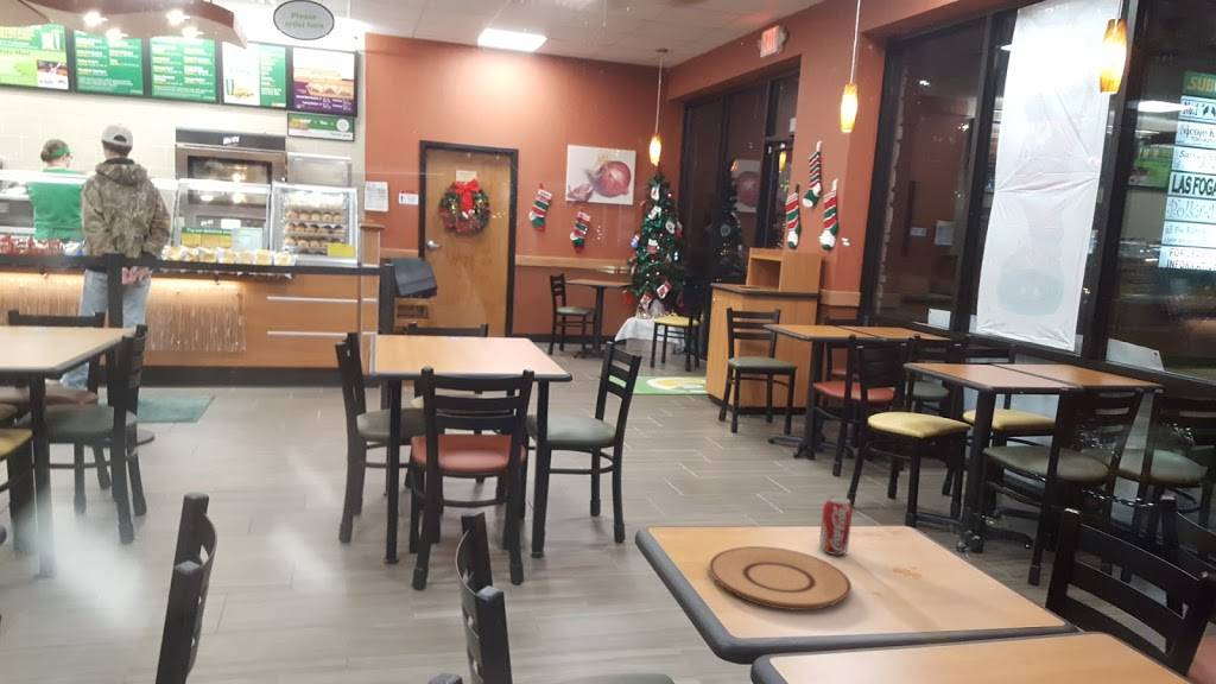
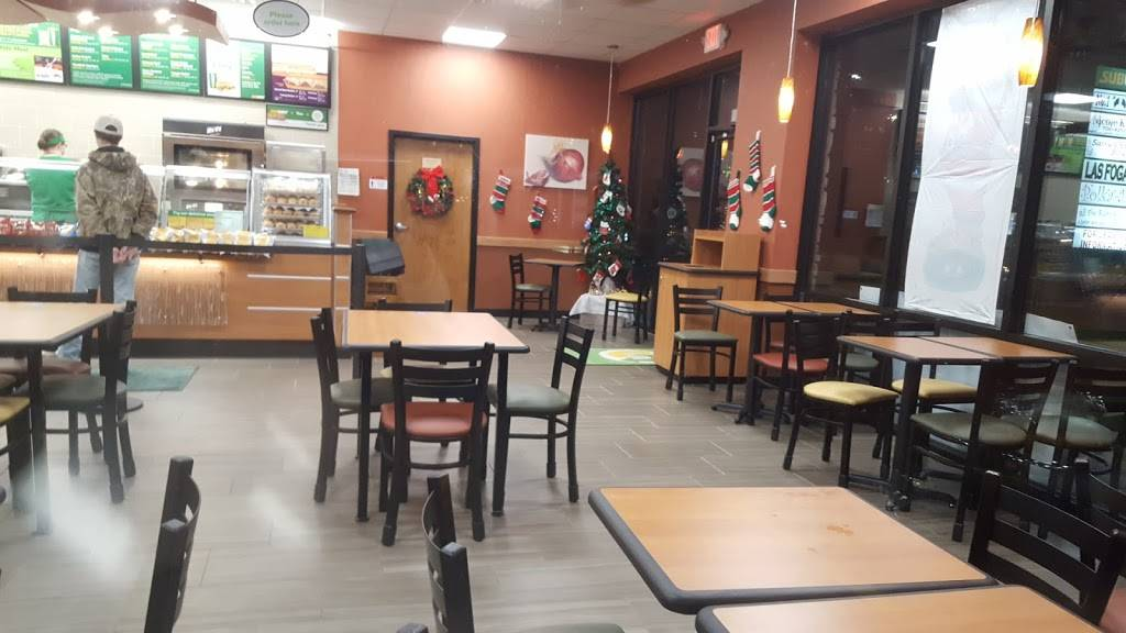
- beverage can [818,495,854,556]
- plate [708,545,853,612]
